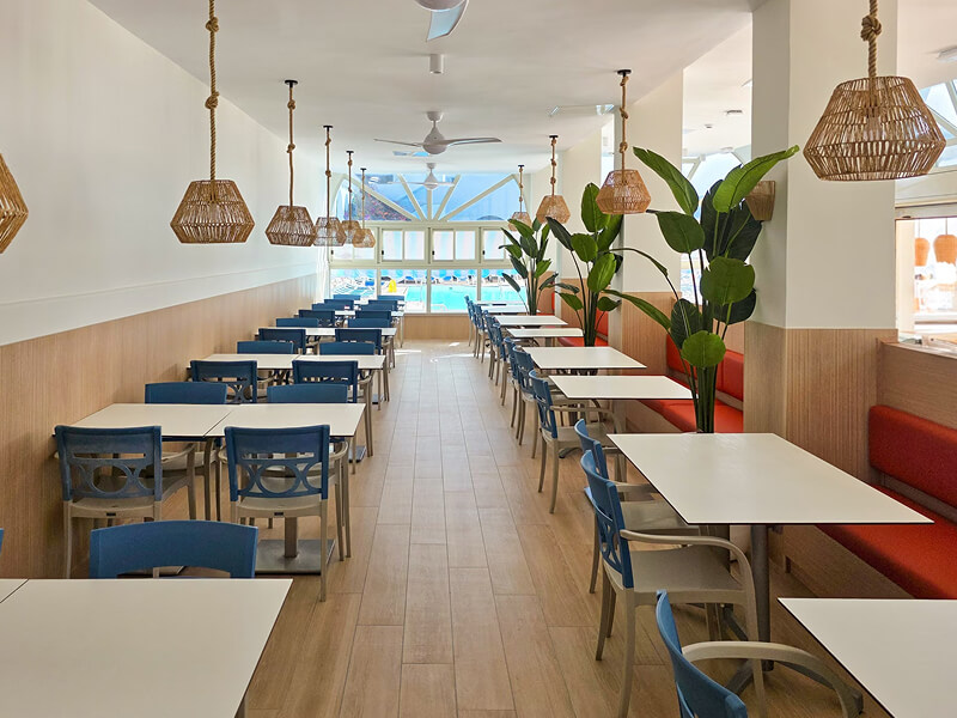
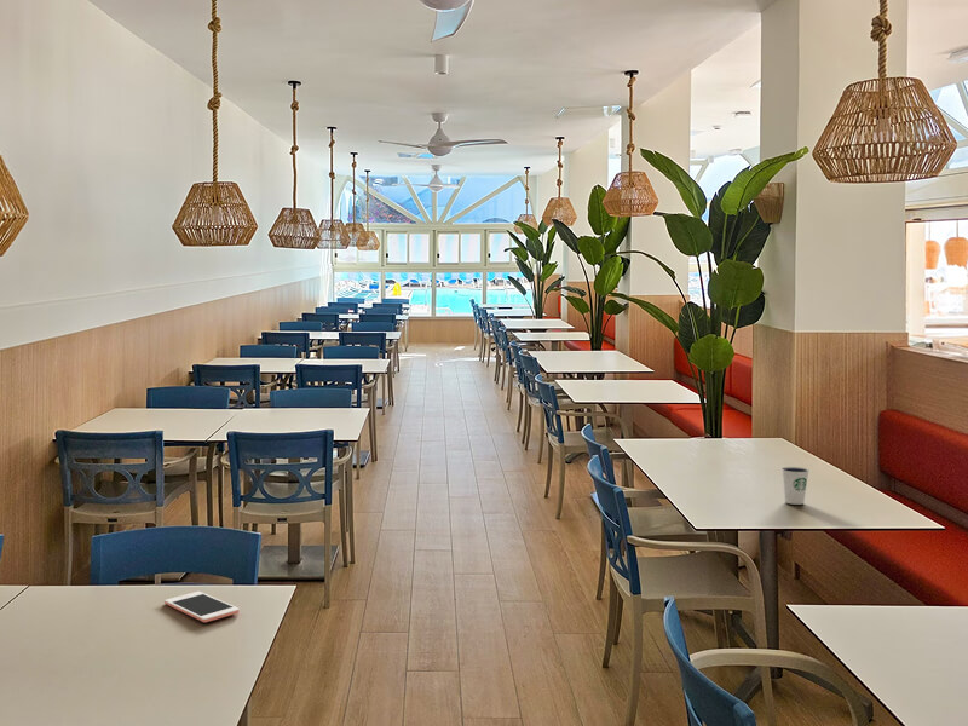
+ cell phone [163,590,241,623]
+ dixie cup [780,466,811,506]
